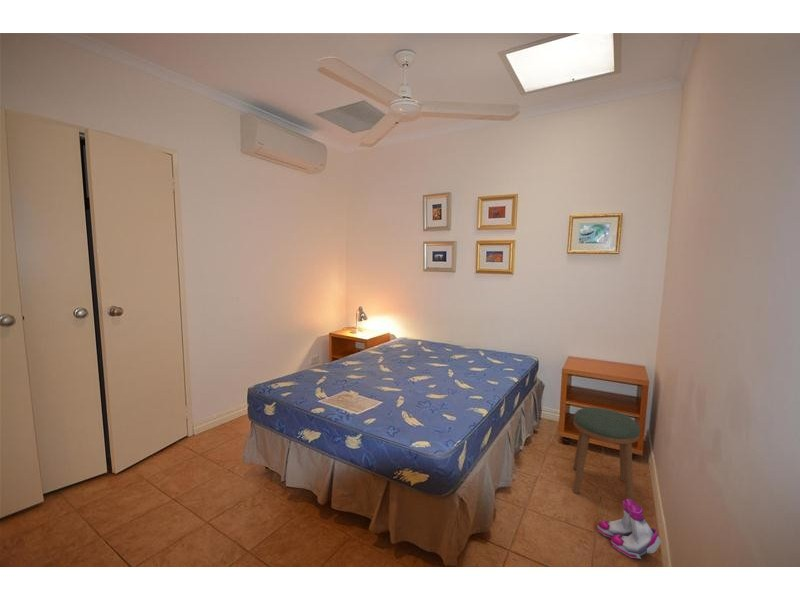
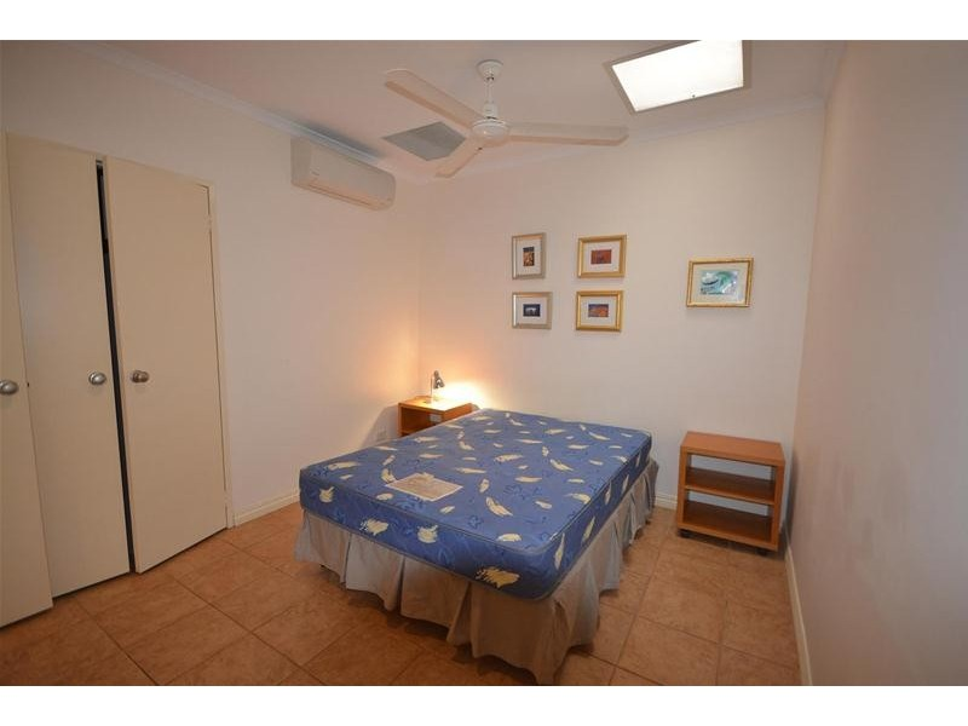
- stool [572,406,641,501]
- boots [596,498,663,560]
